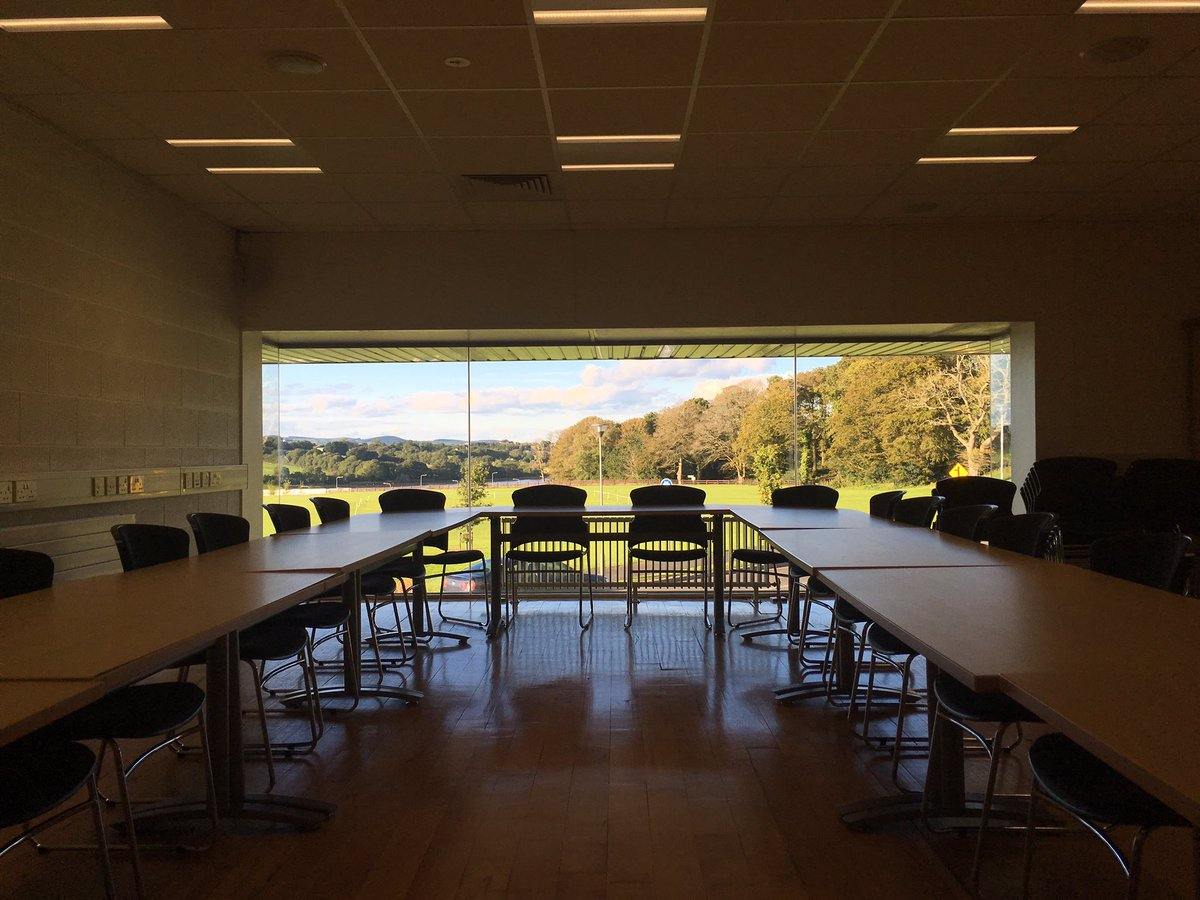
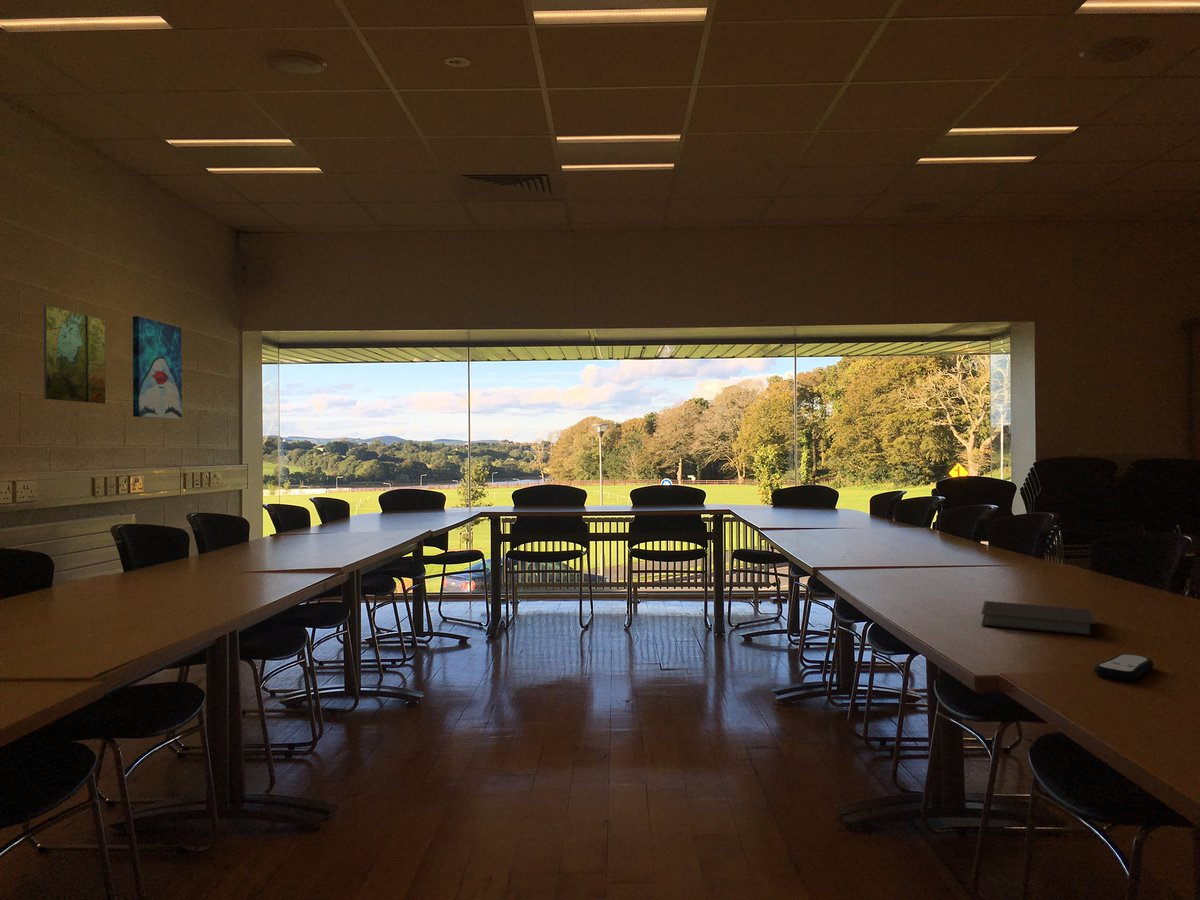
+ remote control [1093,653,1154,682]
+ map [43,304,106,405]
+ notebook [980,600,1097,637]
+ wall art [132,315,183,420]
